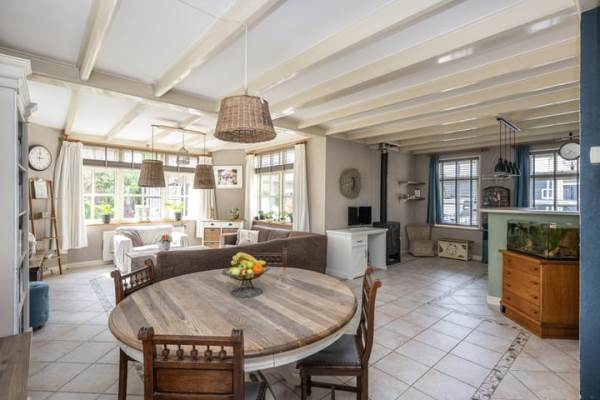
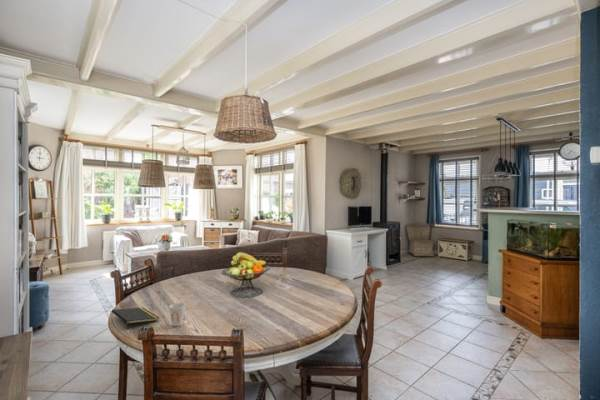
+ cup [168,302,186,327]
+ notepad [111,306,160,329]
